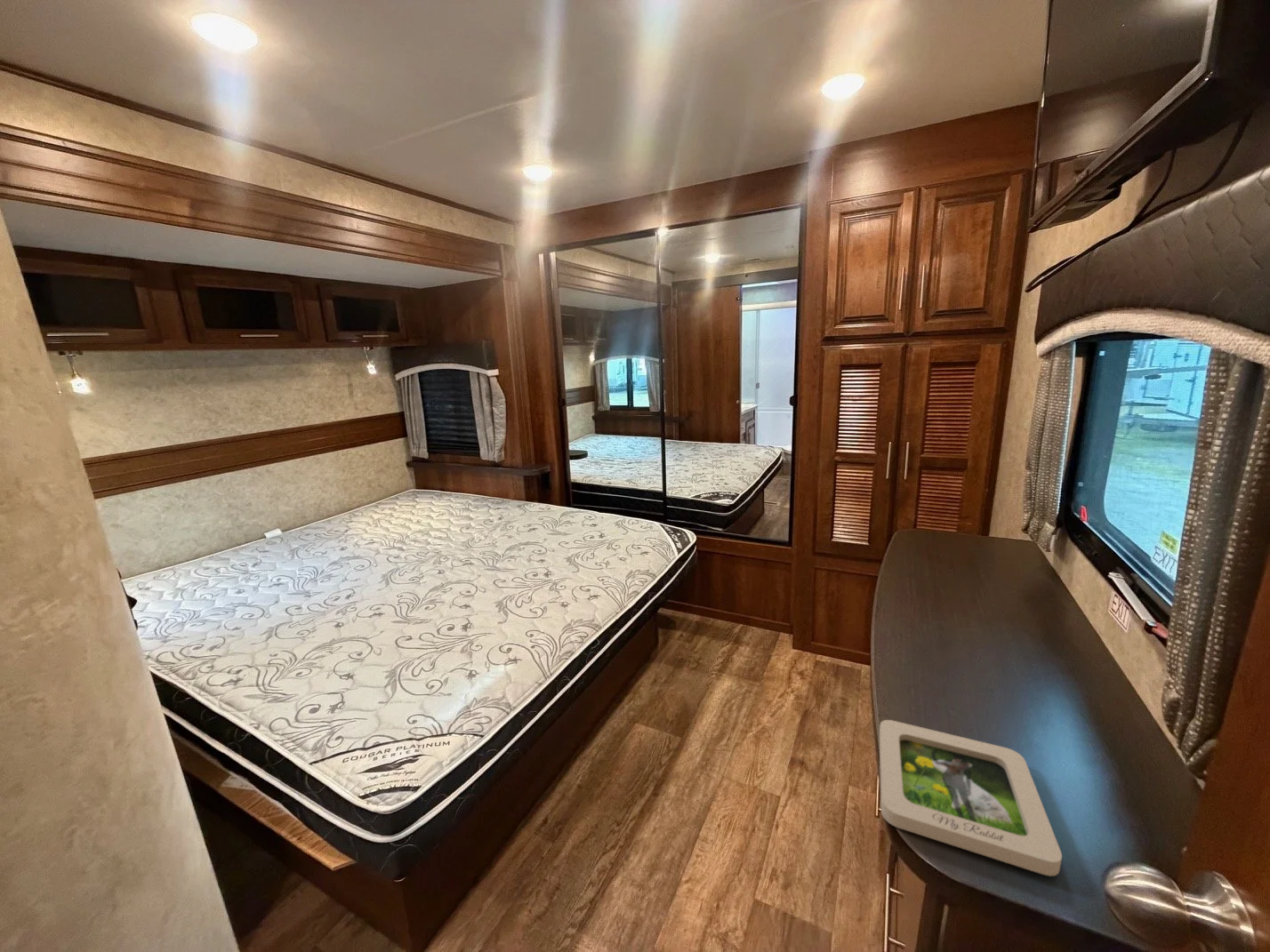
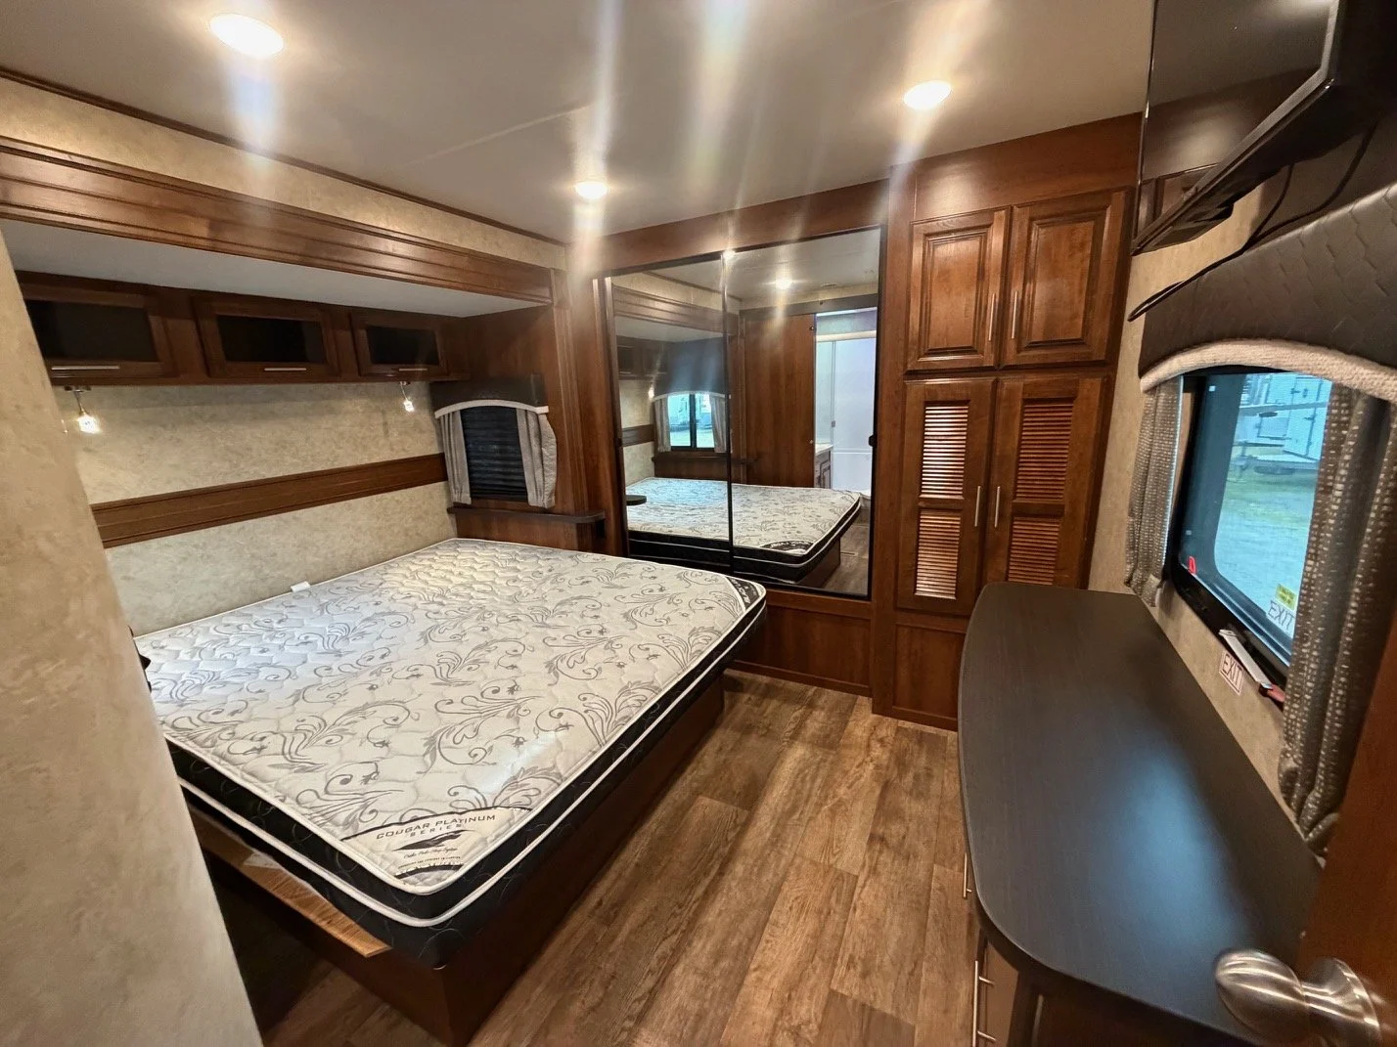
- picture frame [879,719,1063,877]
